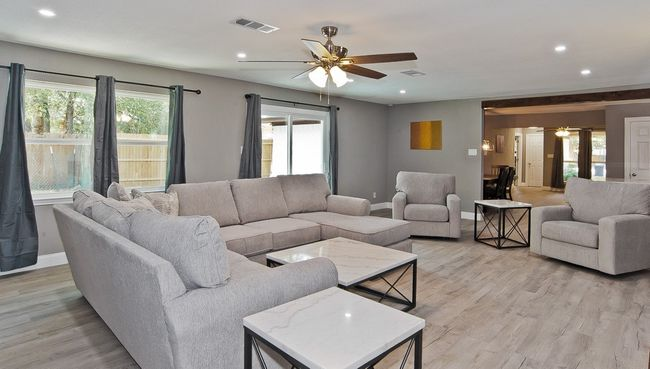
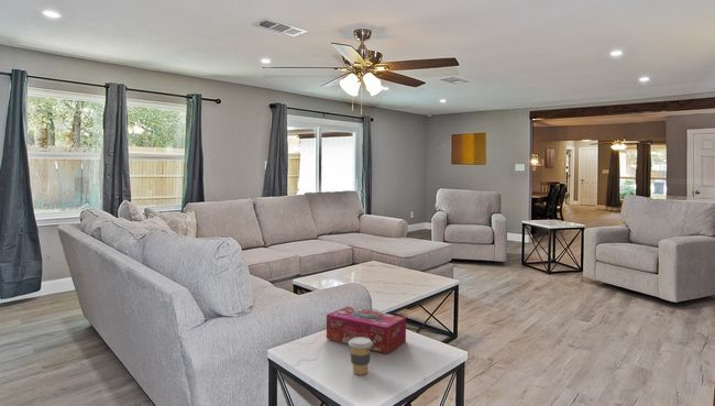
+ coffee cup [348,337,372,376]
+ tissue box [326,306,407,354]
